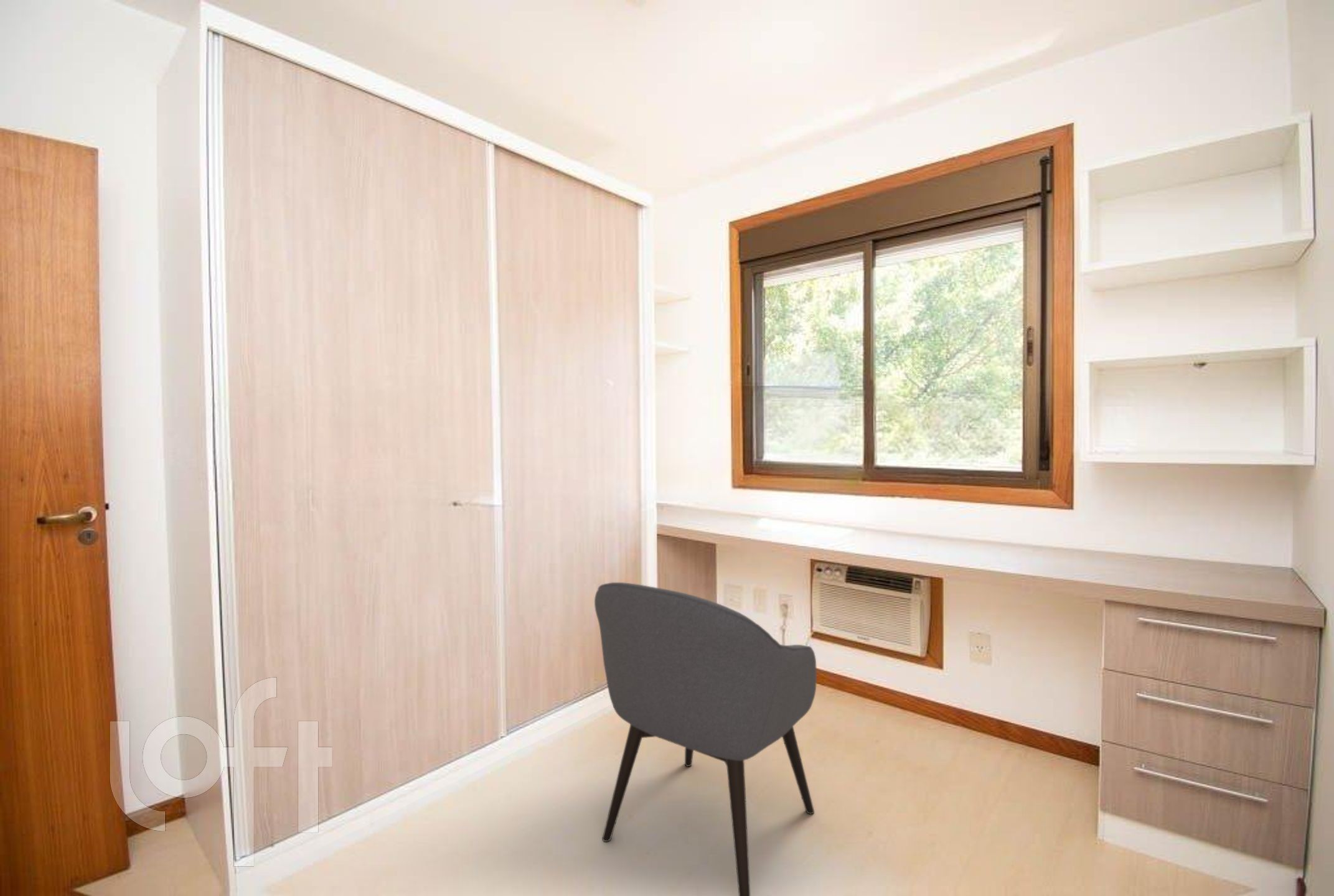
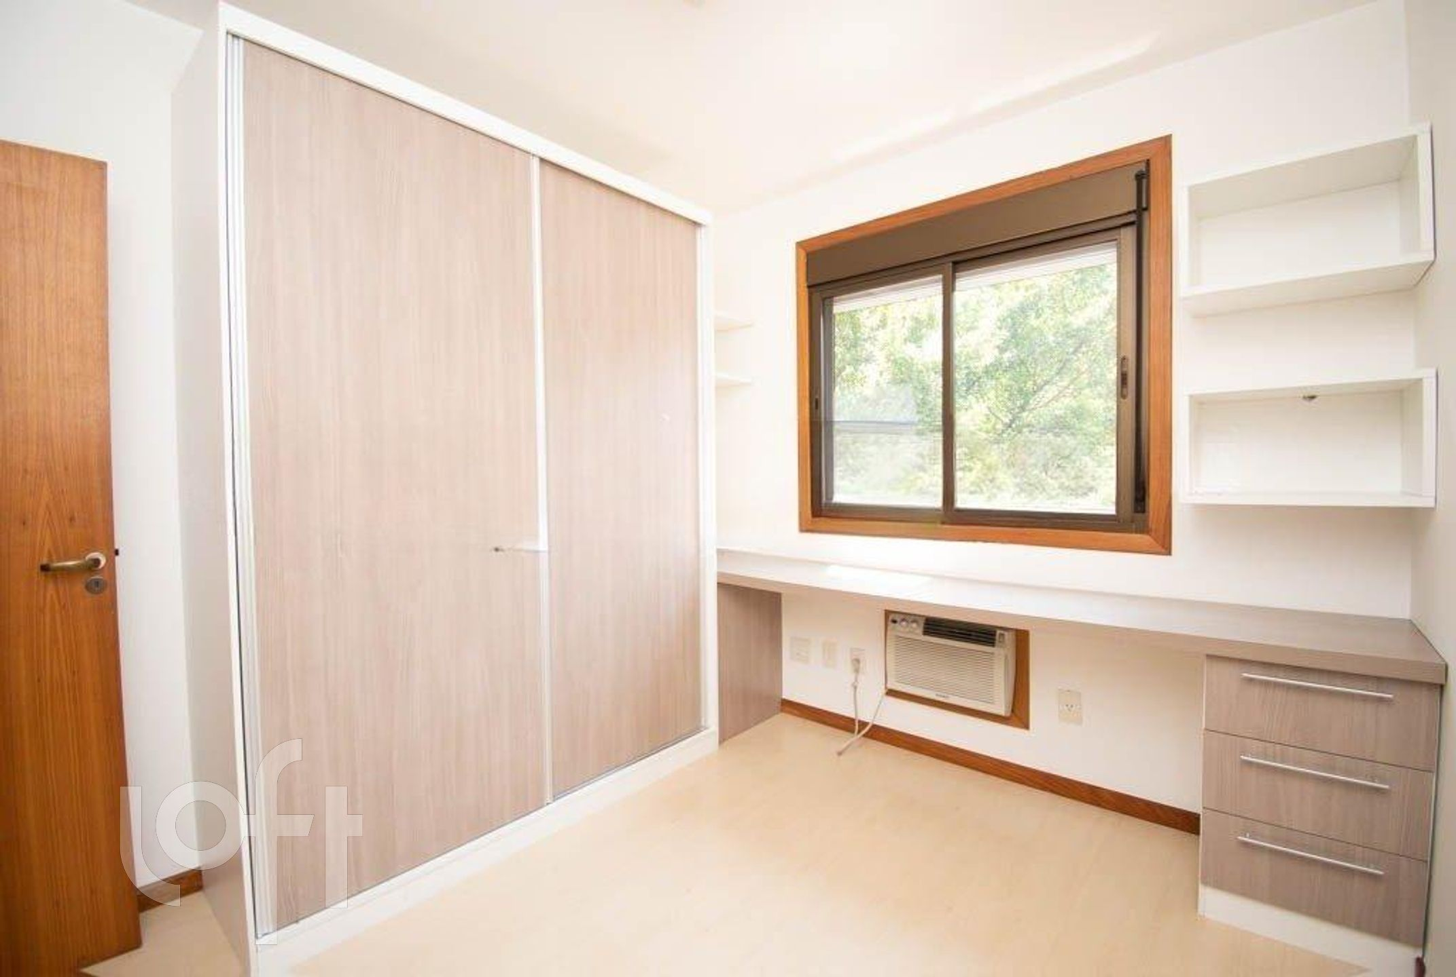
- chair [594,582,817,896]
